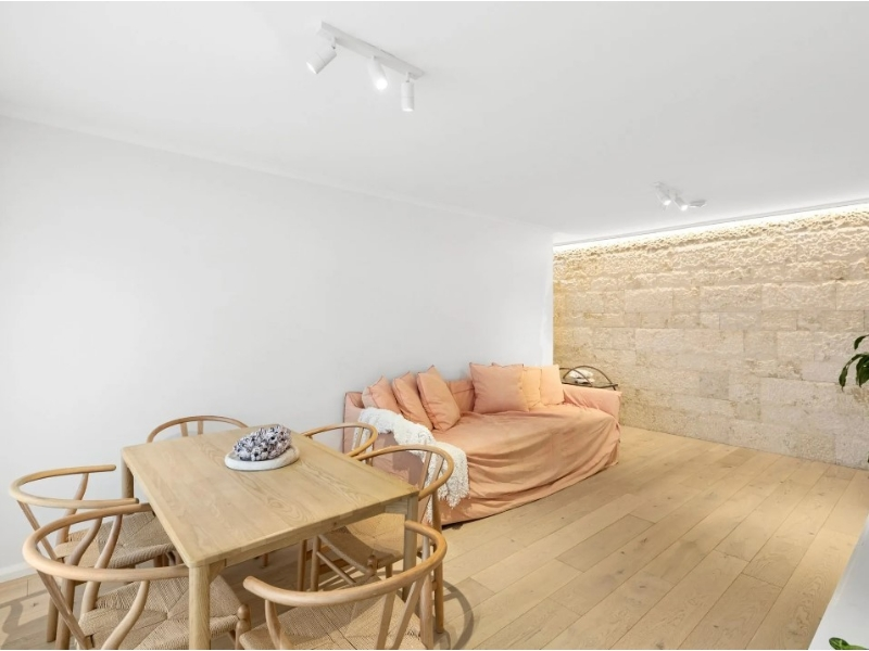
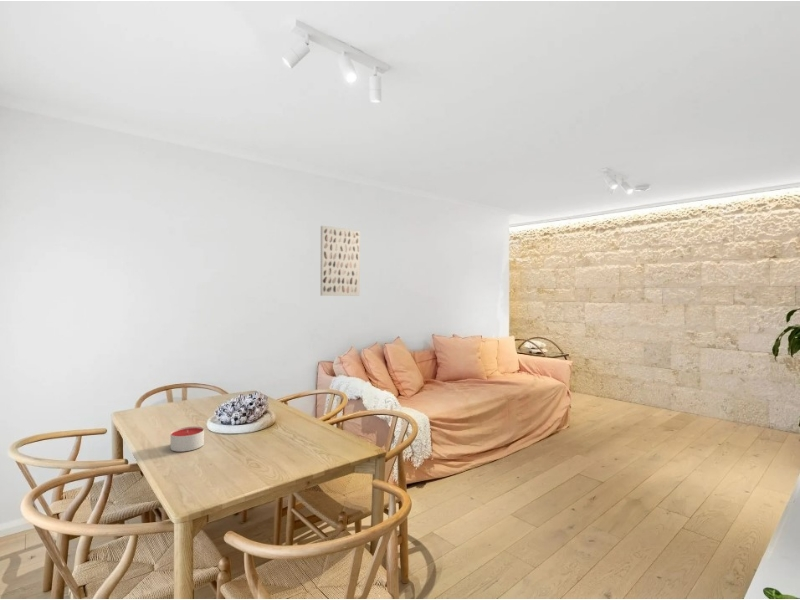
+ candle [170,426,205,453]
+ wall art [320,225,361,297]
